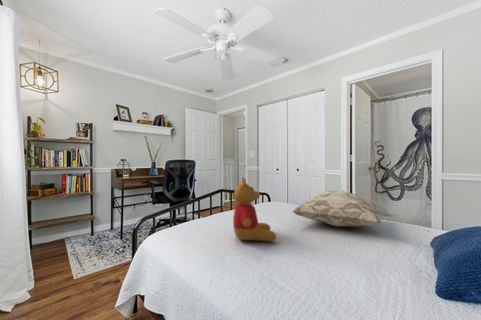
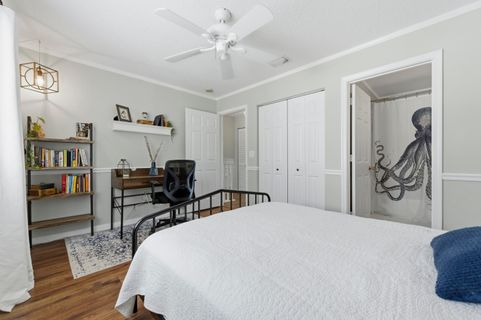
- decorative pillow [291,189,382,228]
- stuffed bear [232,176,277,243]
